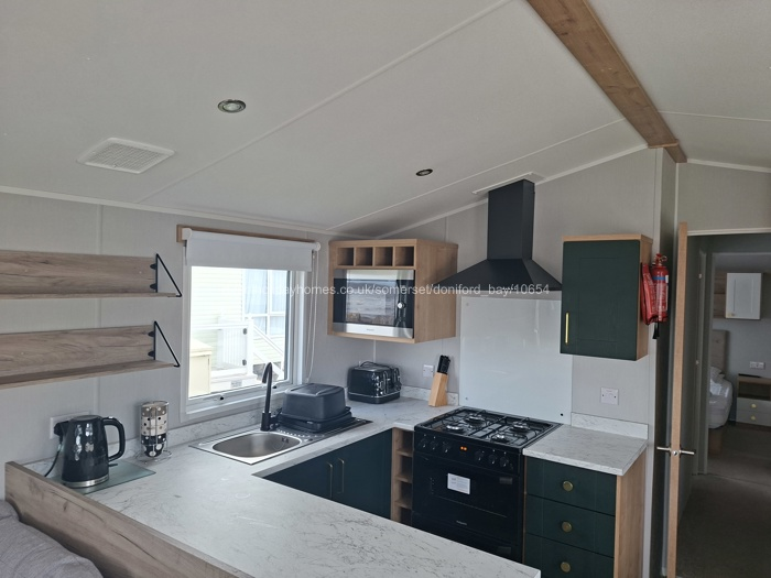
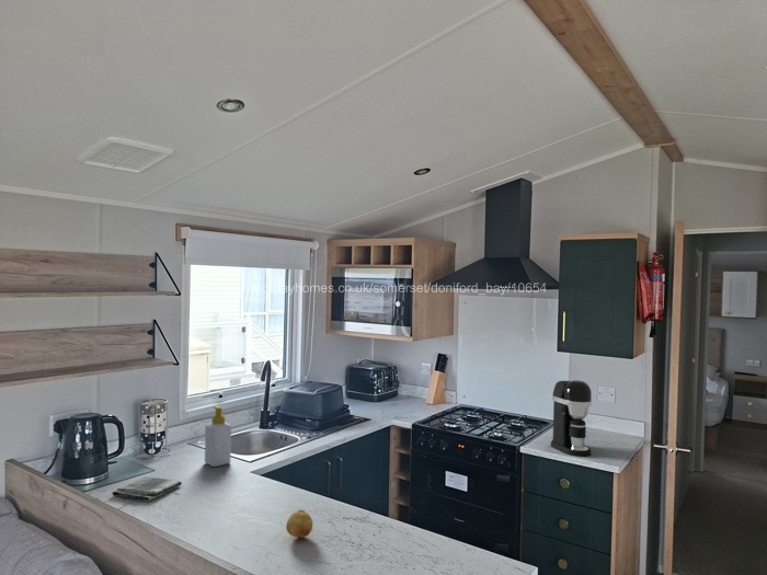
+ fruit [285,509,313,539]
+ dish towel [111,475,183,503]
+ soap bottle [204,405,232,468]
+ coffee maker [550,379,593,457]
